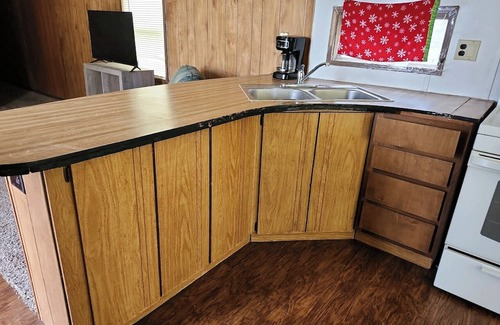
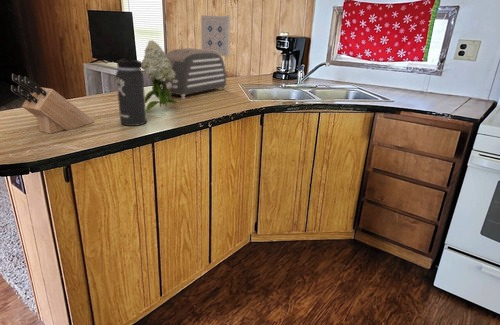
+ toaster [160,47,227,100]
+ thermos bottle [115,47,147,127]
+ flower [141,39,180,114]
+ knife block [10,73,95,135]
+ wall art [200,14,232,58]
